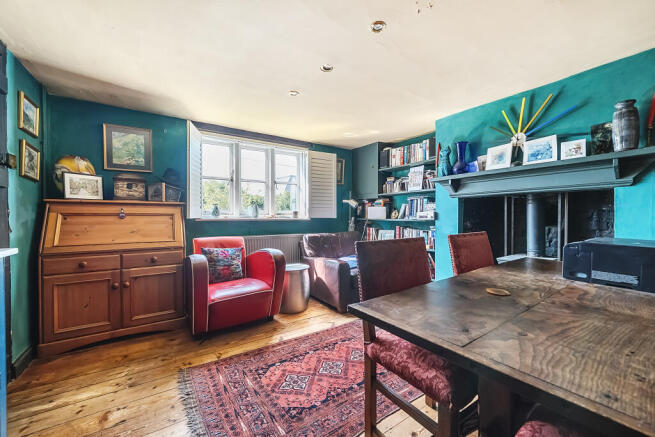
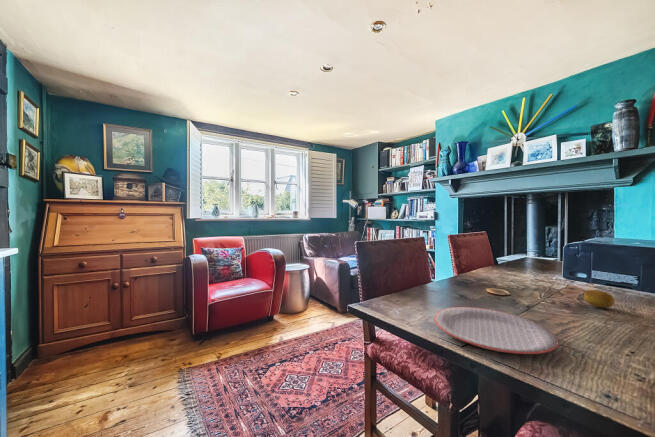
+ fruit [583,289,615,309]
+ plate [433,306,560,355]
